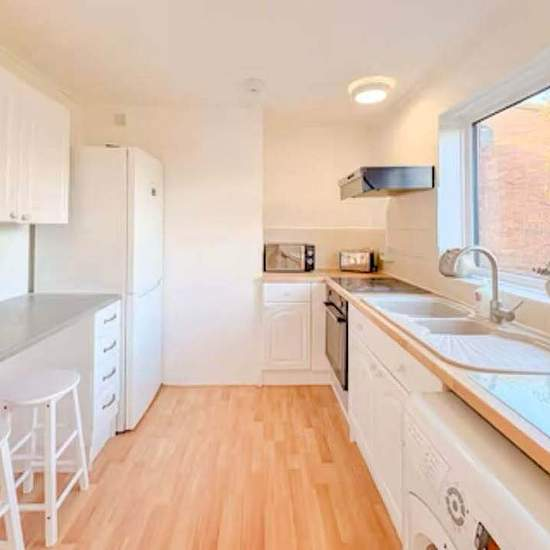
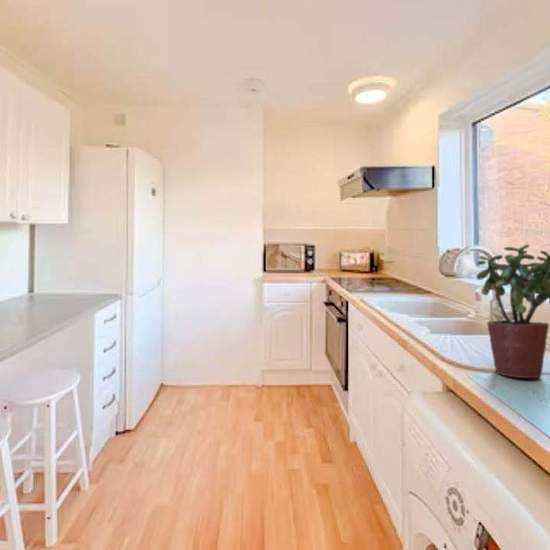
+ potted plant [475,243,550,379]
